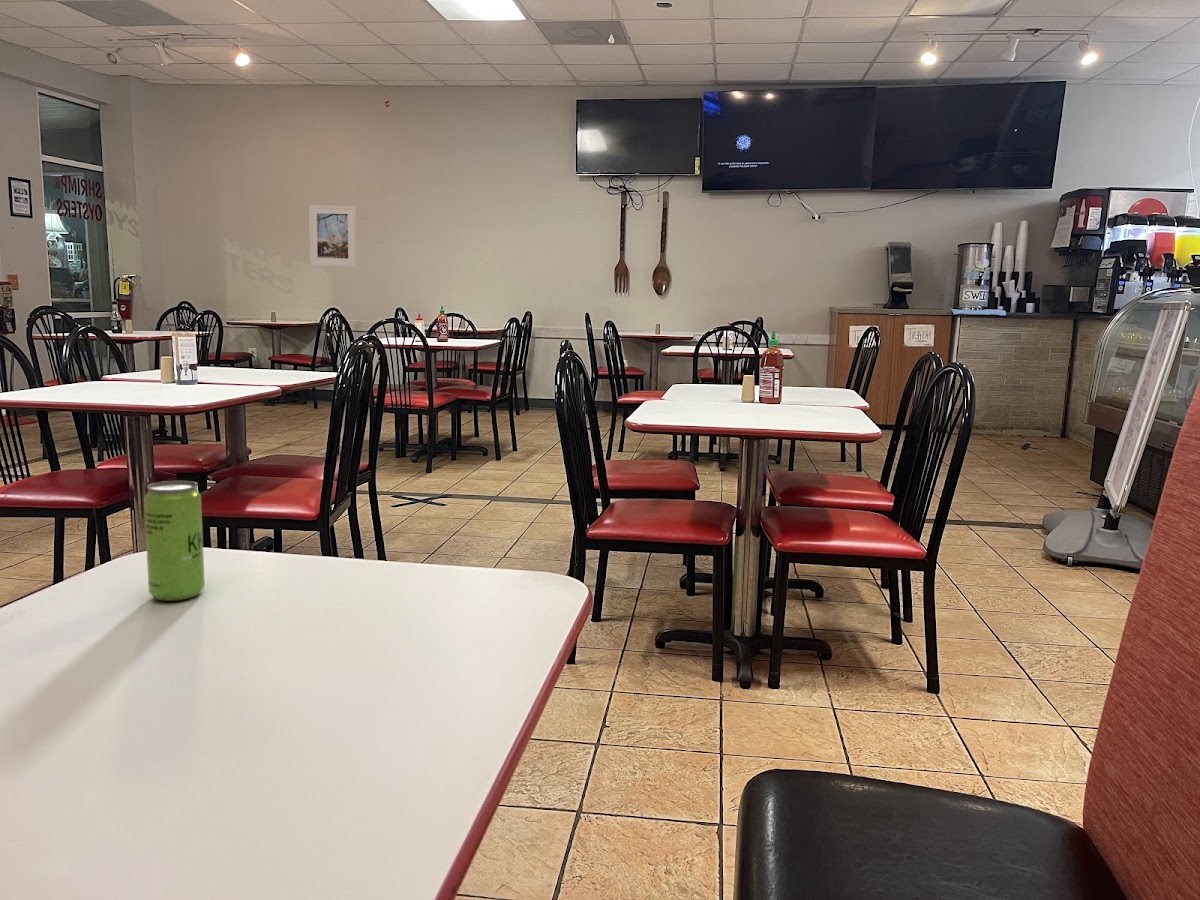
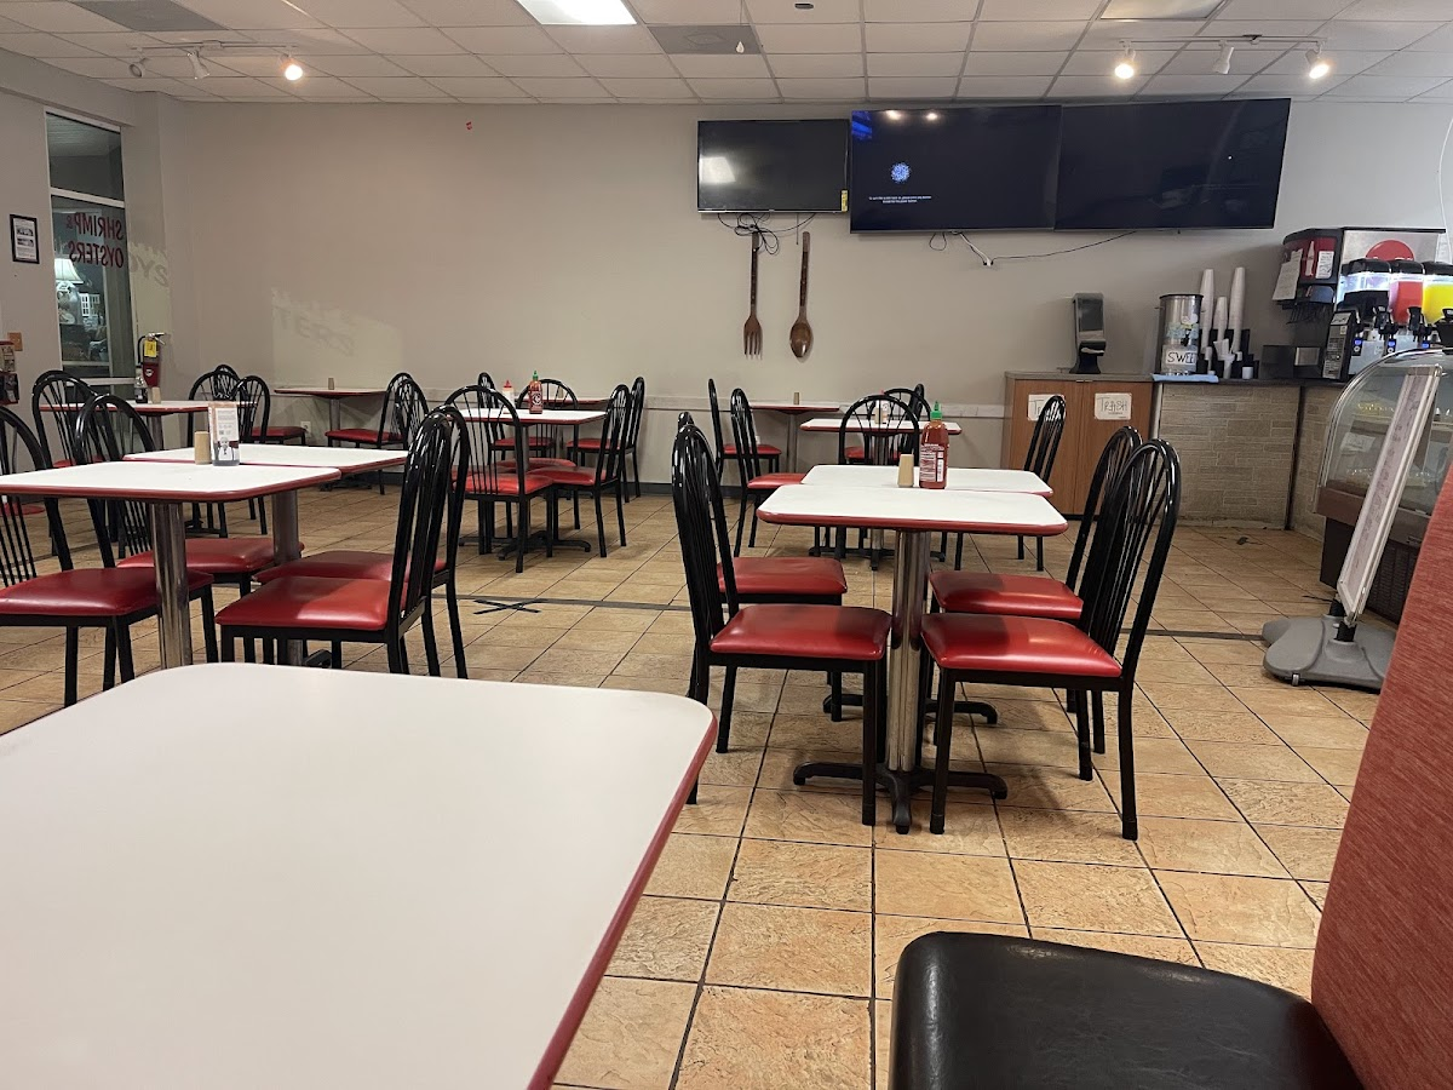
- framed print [308,204,357,268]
- beverage can [143,480,206,602]
